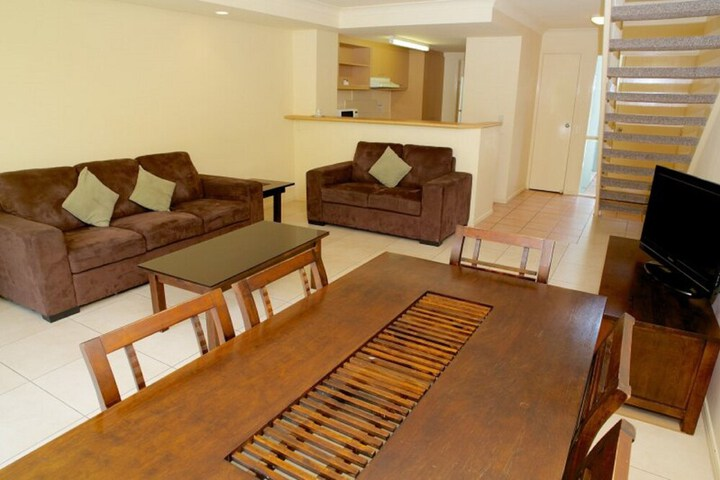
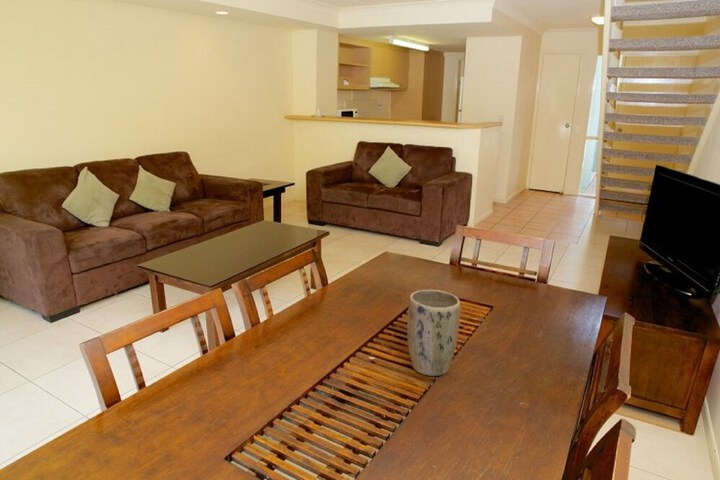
+ plant pot [406,289,461,377]
